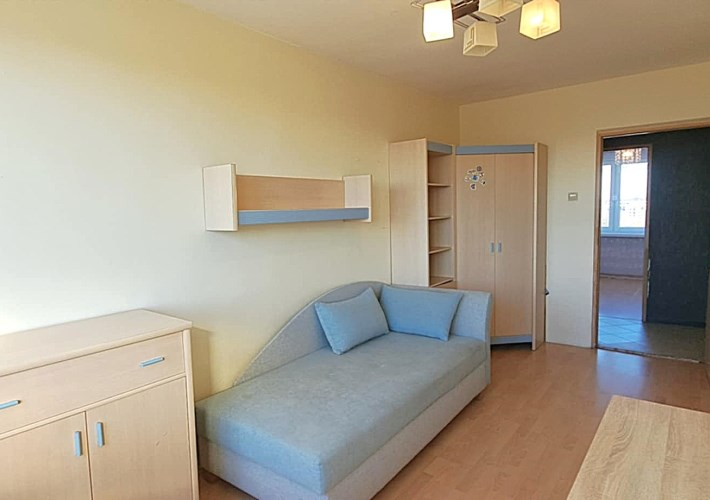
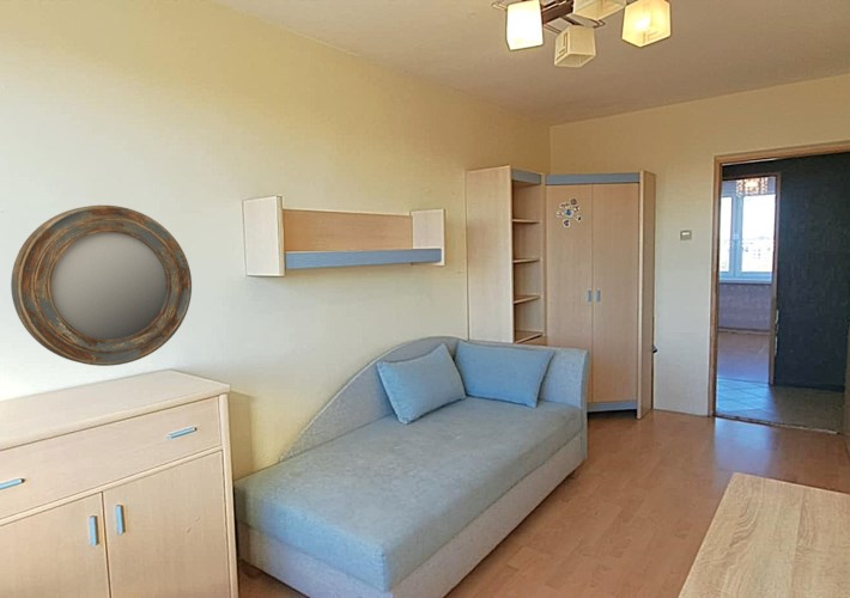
+ home mirror [10,205,193,367]
